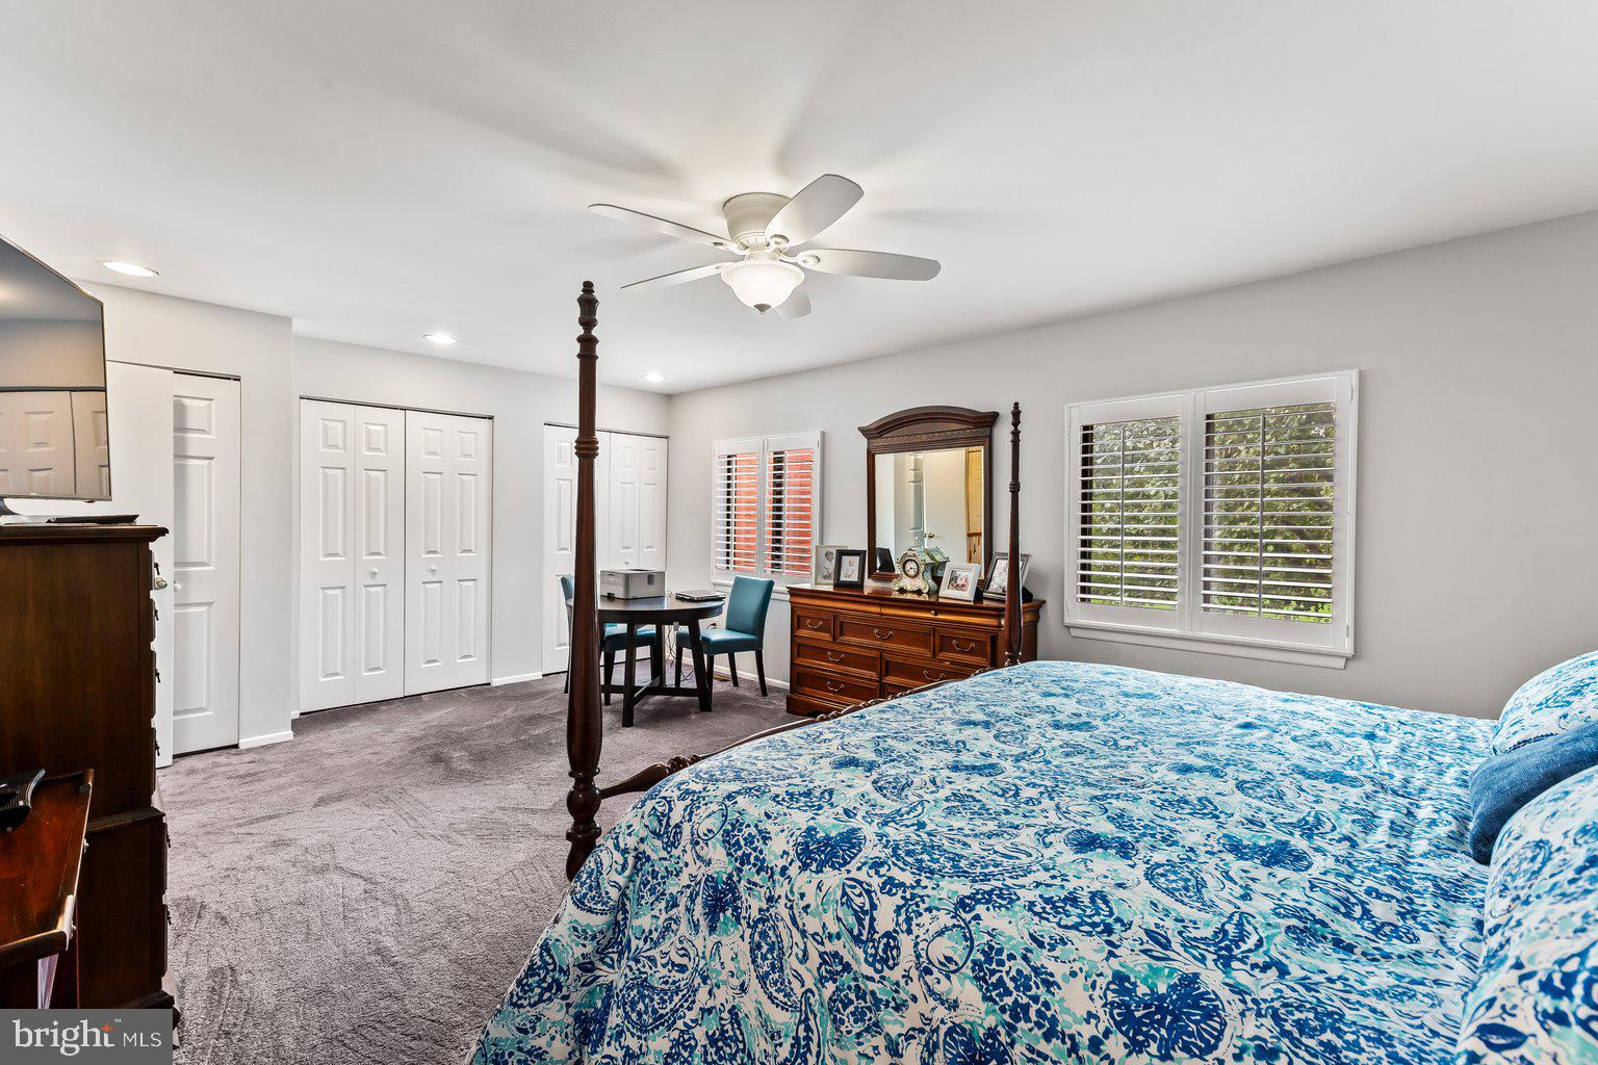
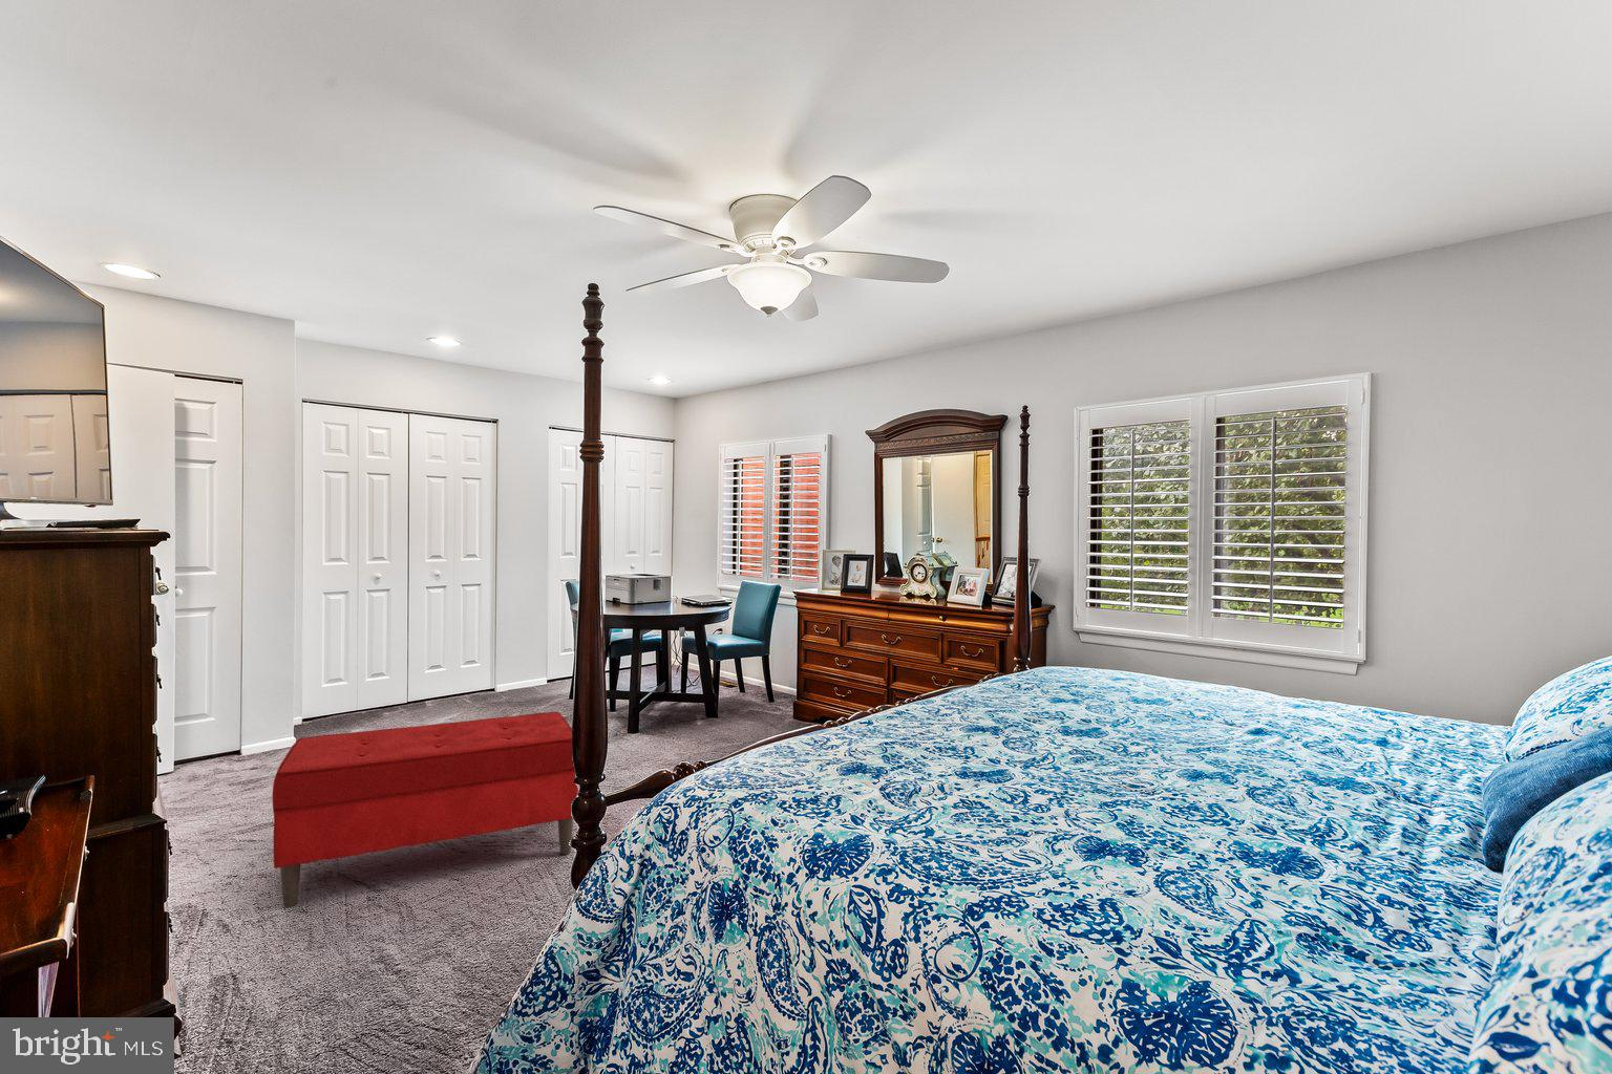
+ bench [272,711,579,909]
